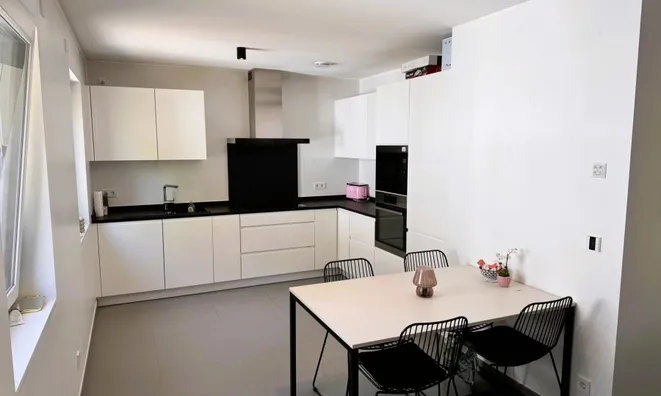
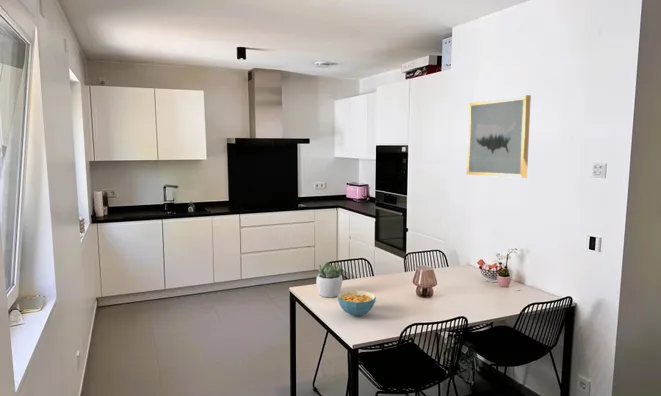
+ wall art [466,94,532,179]
+ succulent plant [315,261,344,298]
+ cereal bowl [337,289,377,317]
